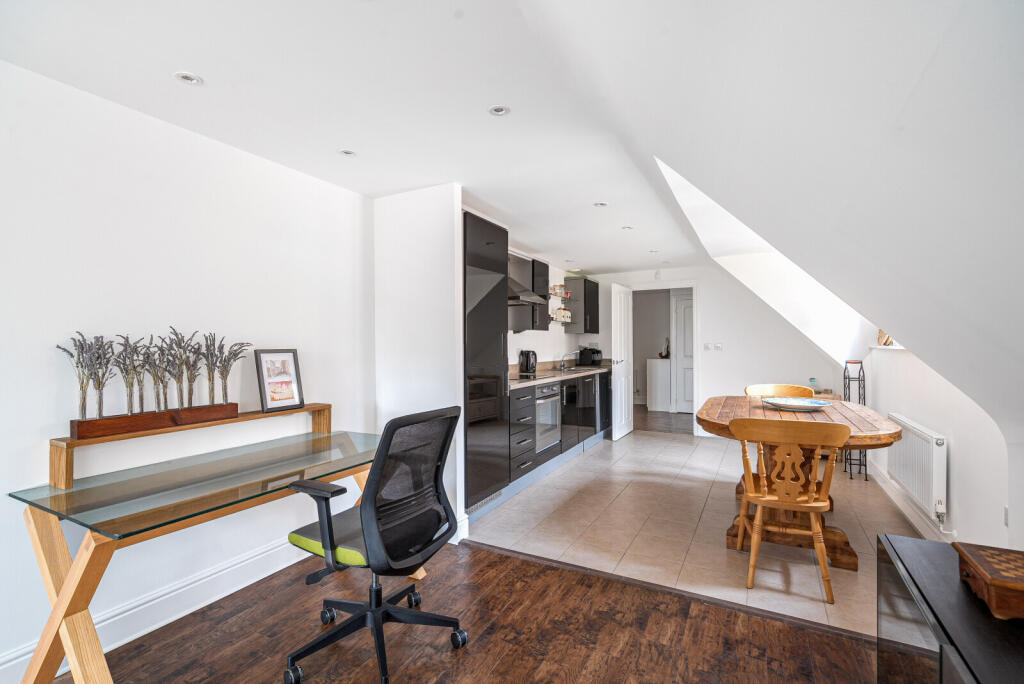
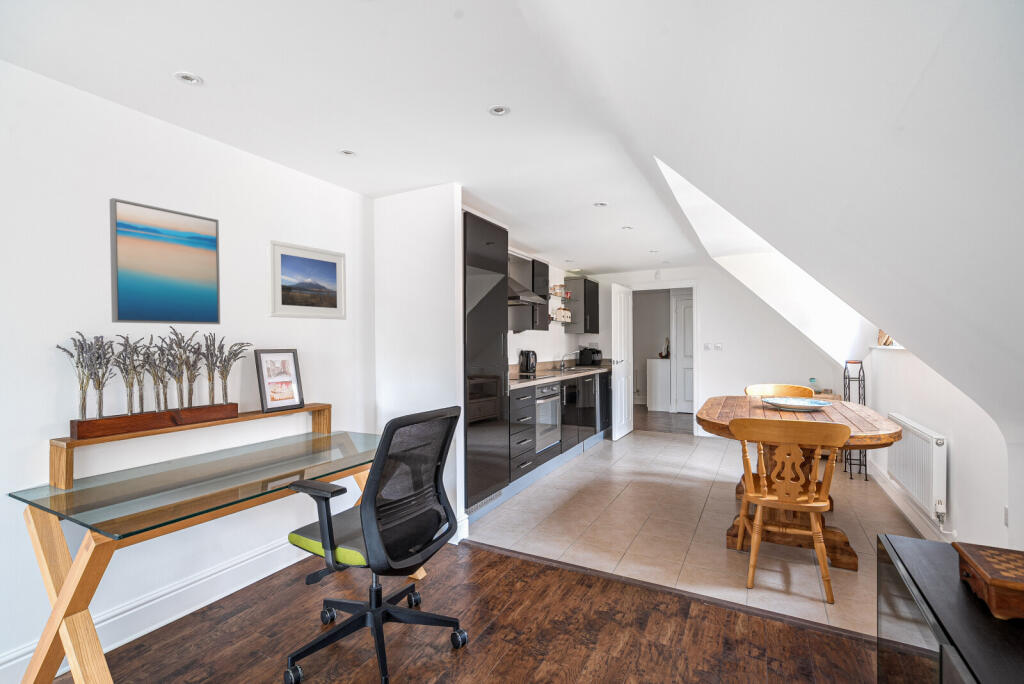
+ wall art [109,197,221,325]
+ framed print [266,238,347,320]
